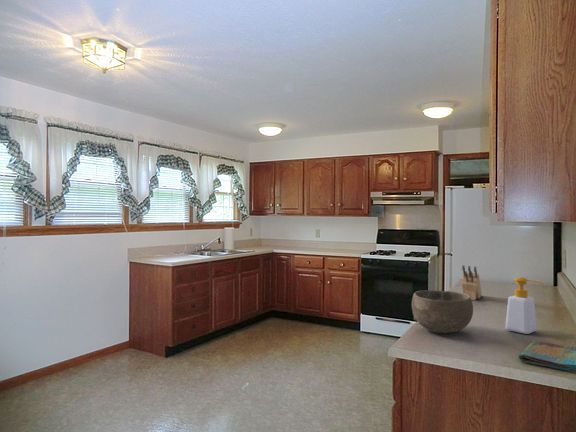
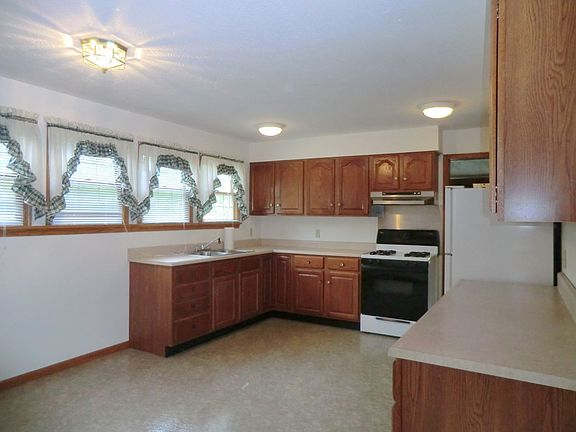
- bowl [411,289,474,334]
- dish towel [518,339,576,374]
- knife block [461,264,483,301]
- soap bottle [504,276,546,335]
